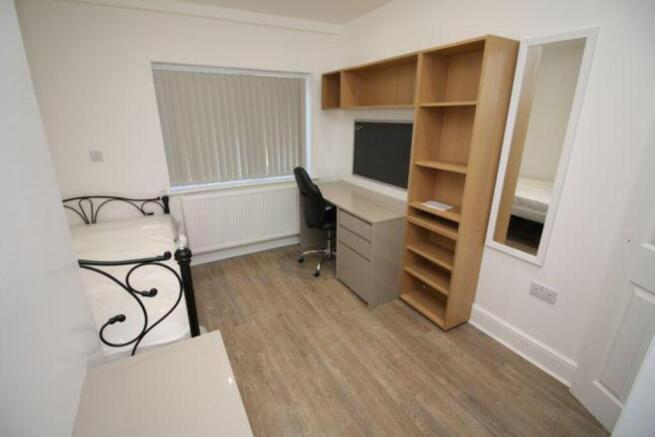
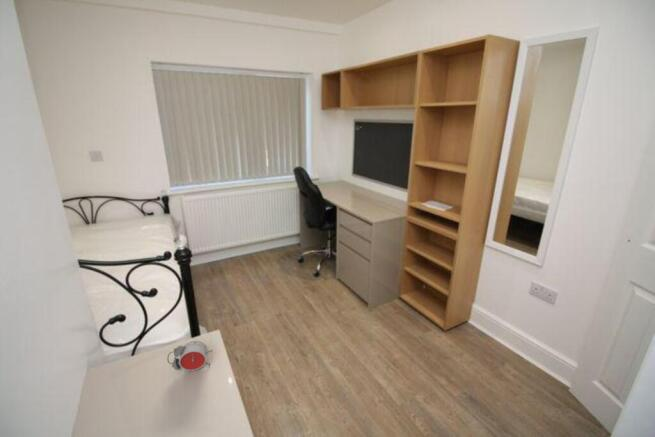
+ alarm clock [166,340,213,372]
